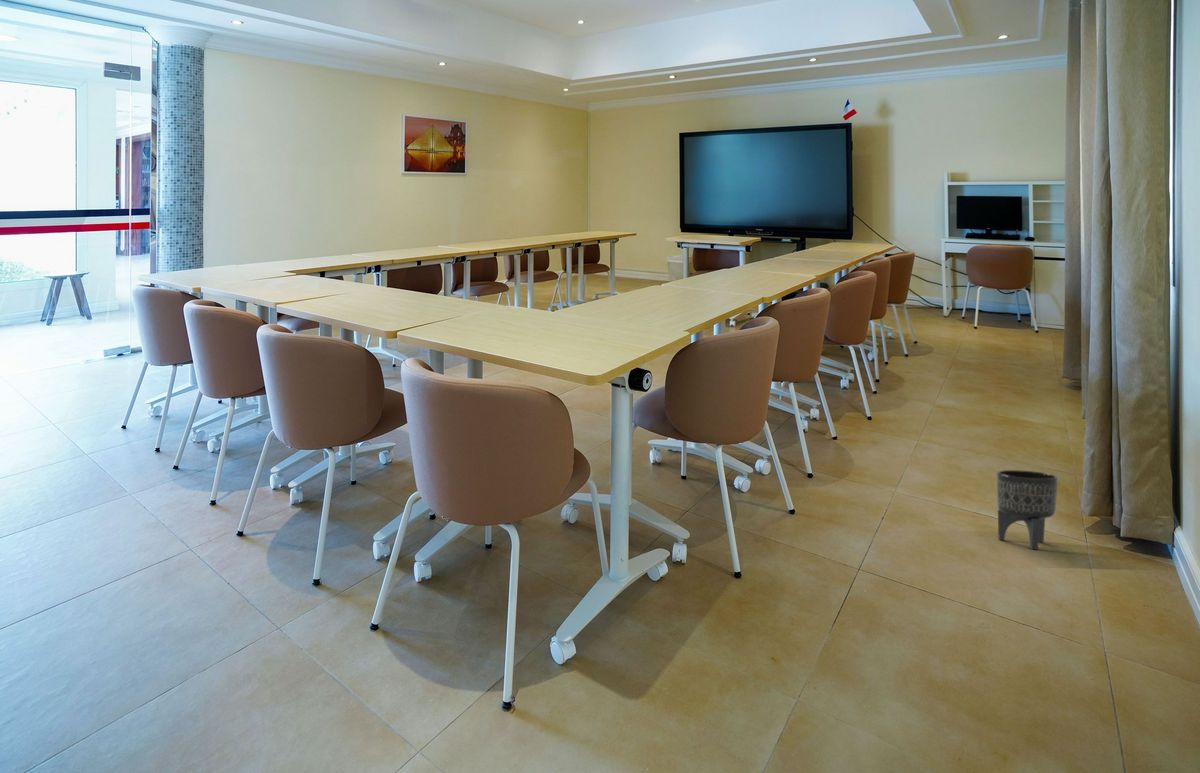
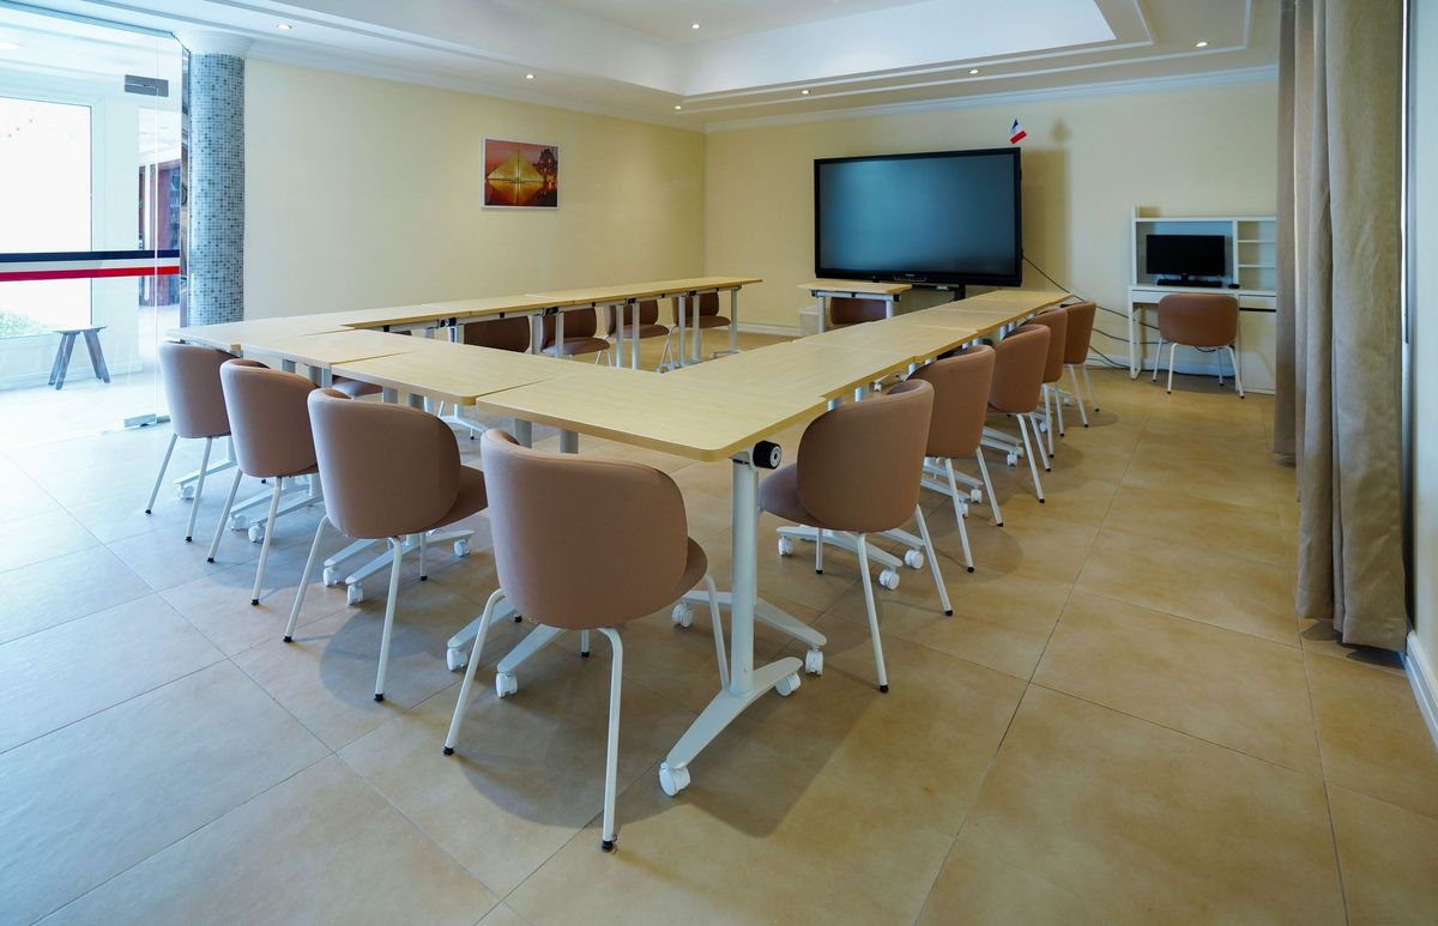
- planter [996,469,1059,550]
